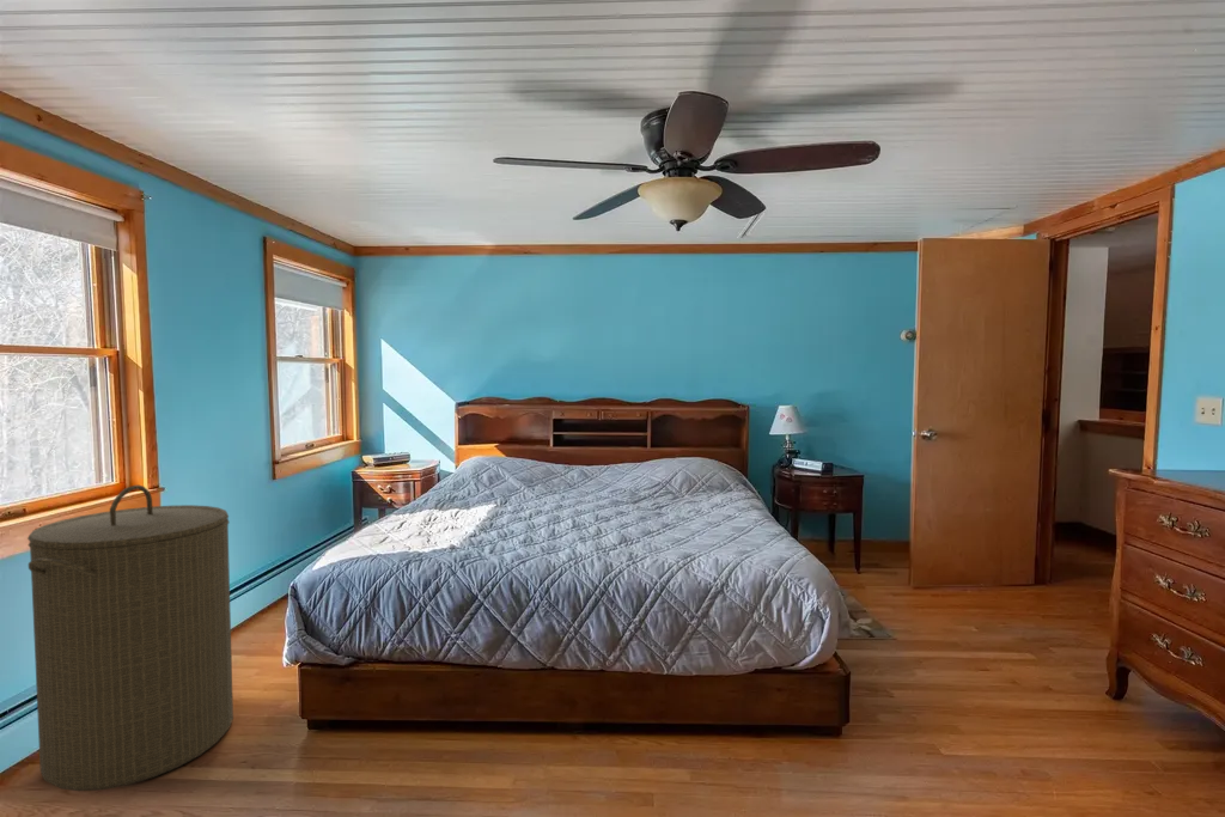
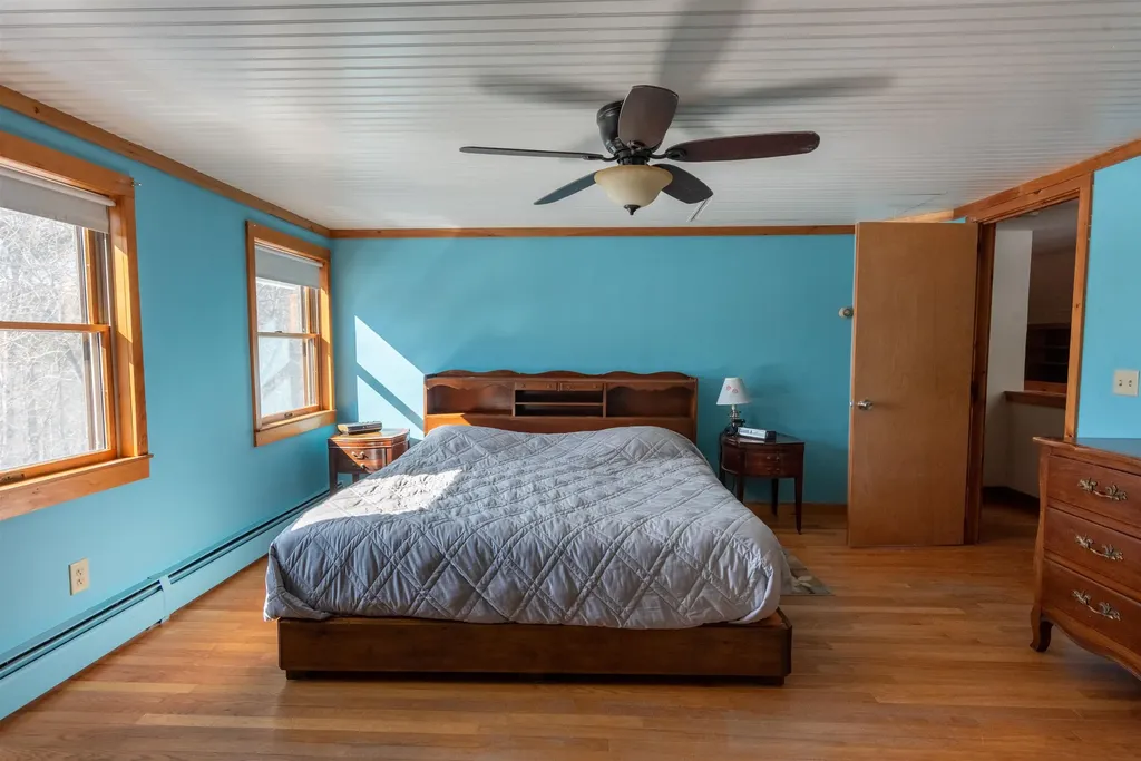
- laundry hamper [26,484,234,792]
